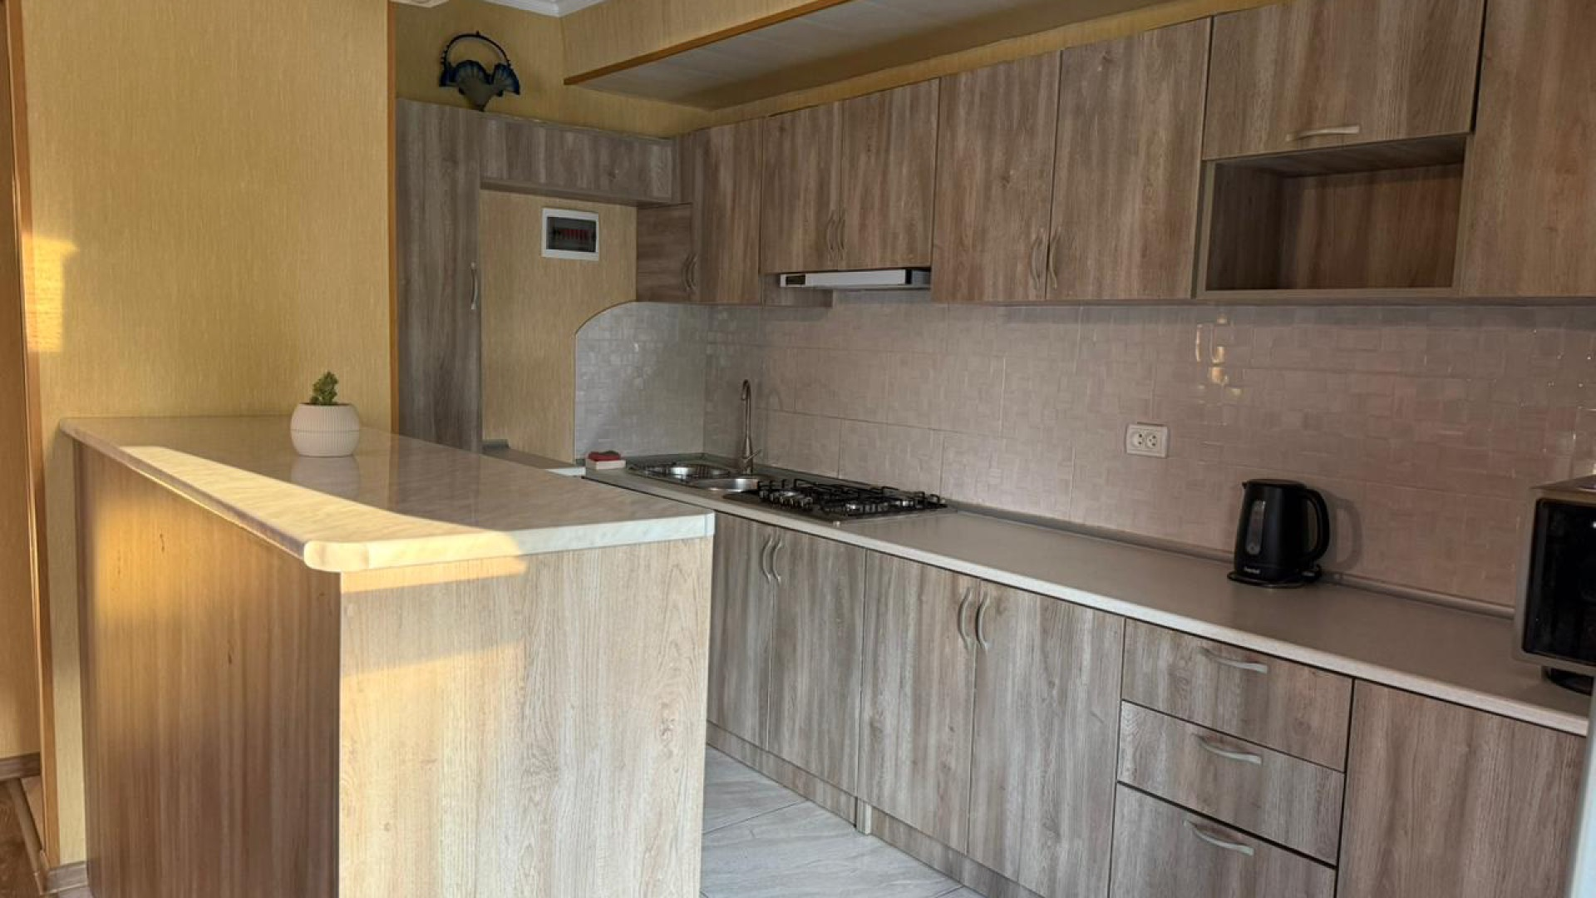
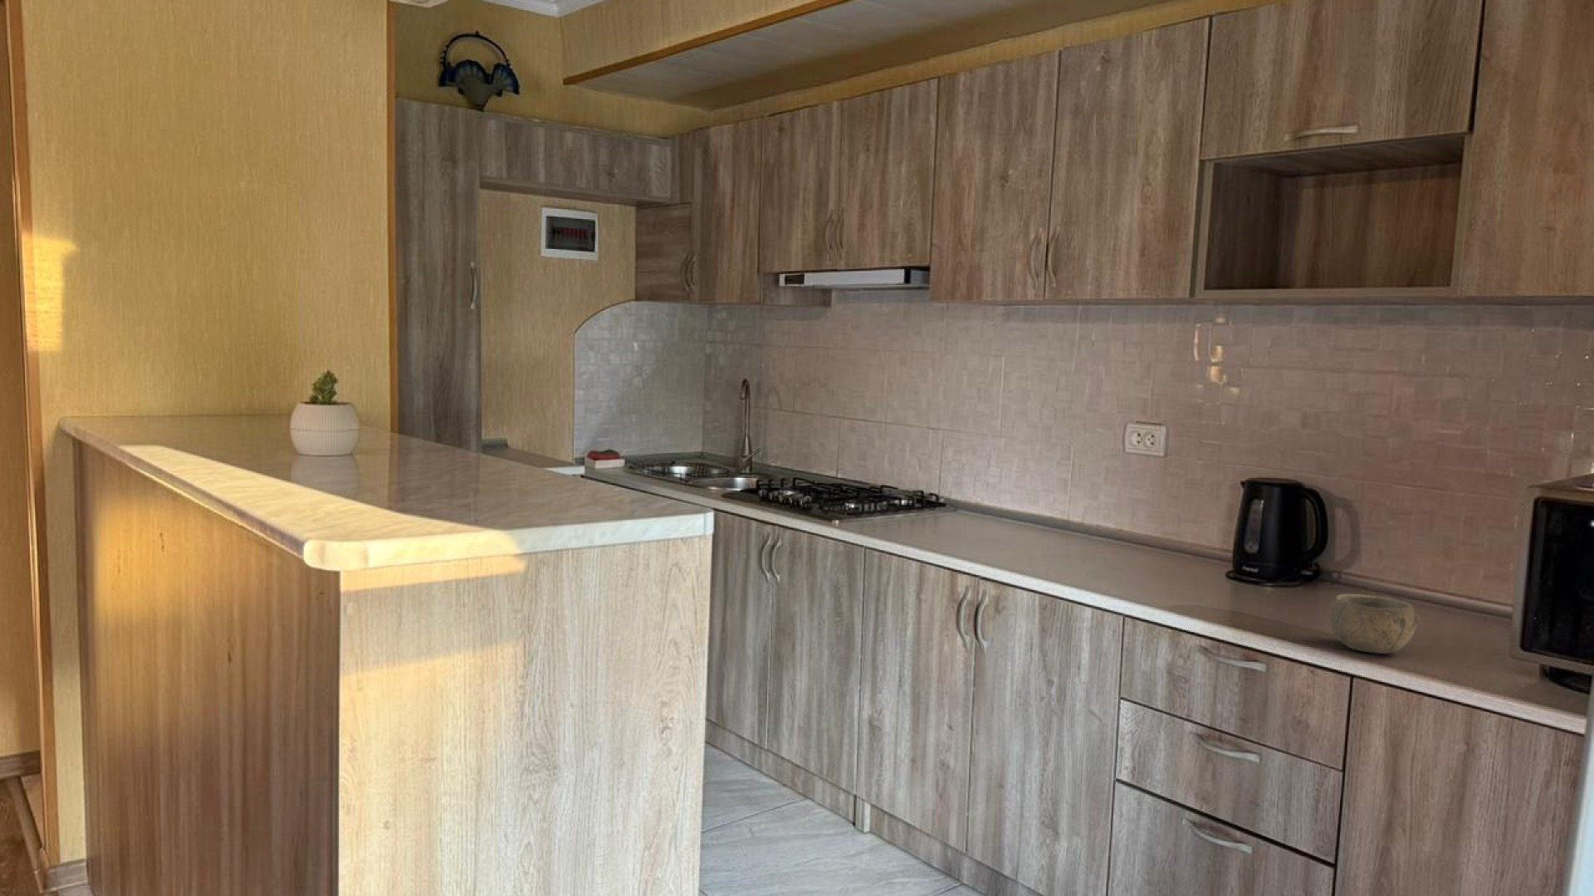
+ bowl [1327,593,1421,654]
